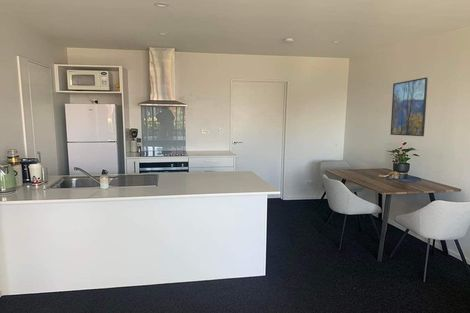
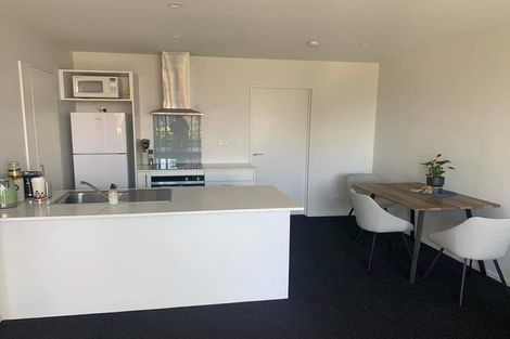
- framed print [389,76,429,137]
